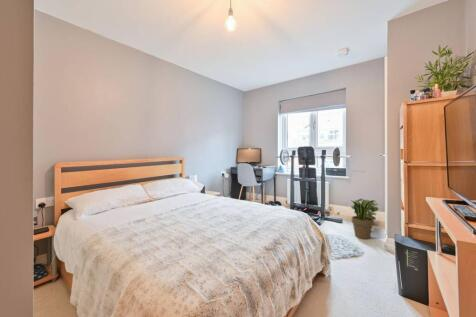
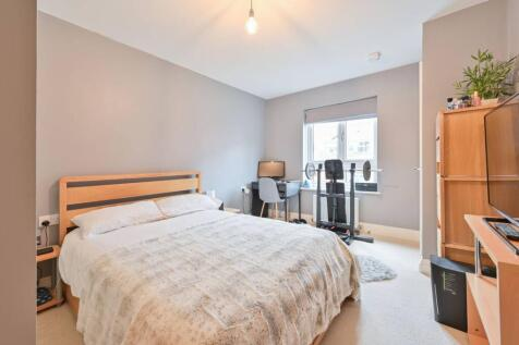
- potted plant [349,198,376,240]
- potted plant [350,198,379,221]
